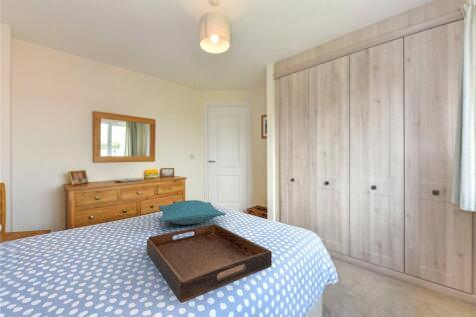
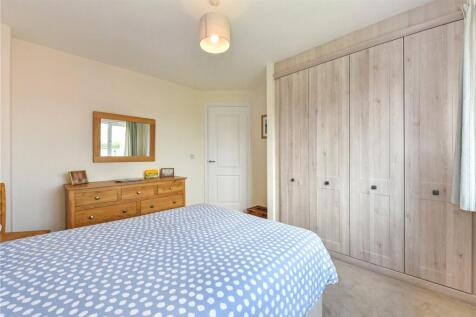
- pillow [157,199,226,226]
- serving tray [146,223,273,304]
